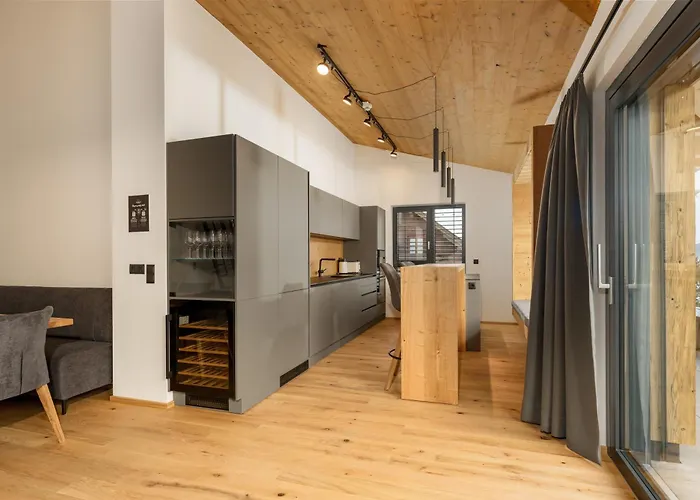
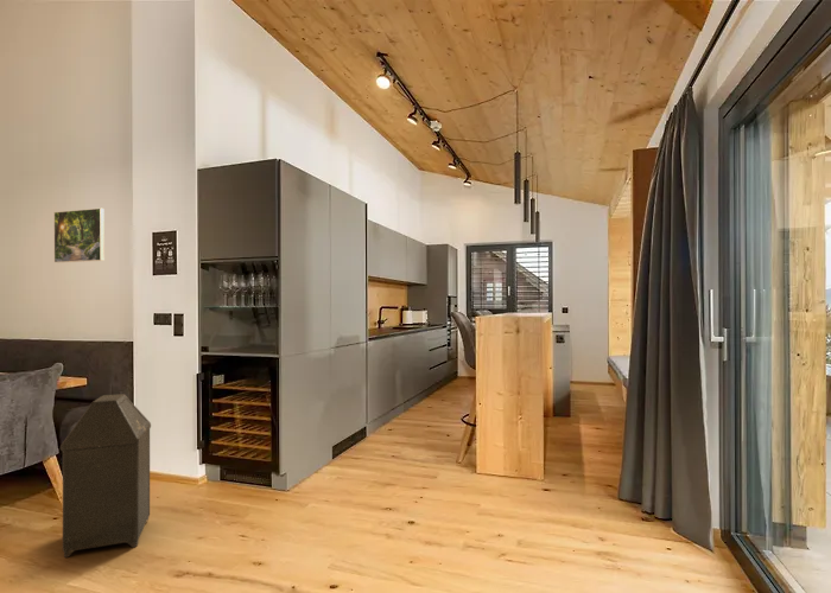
+ trash can [59,393,152,559]
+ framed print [53,208,106,263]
